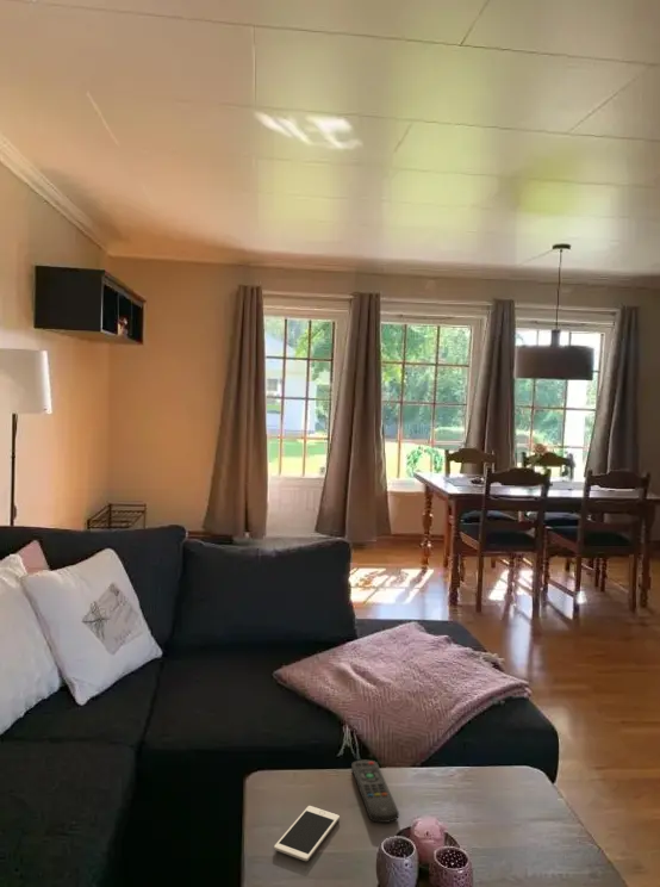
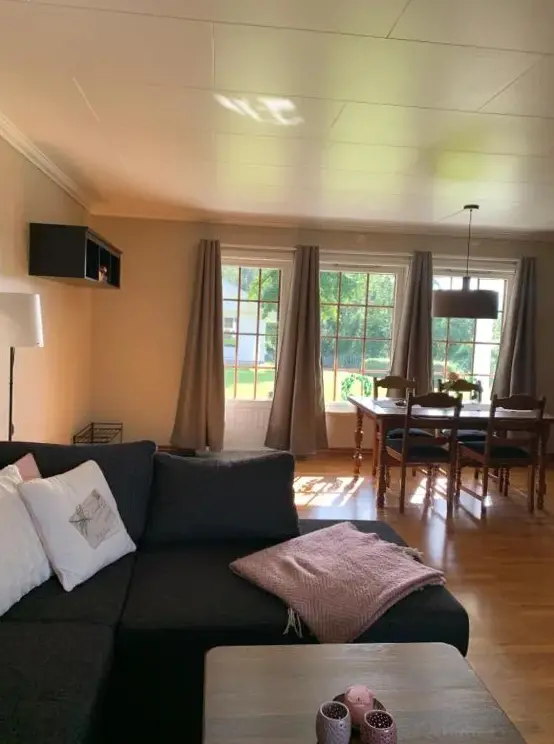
- remote control [350,759,400,824]
- cell phone [273,805,341,862]
